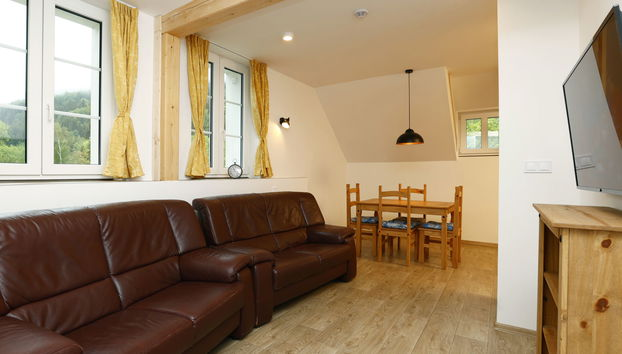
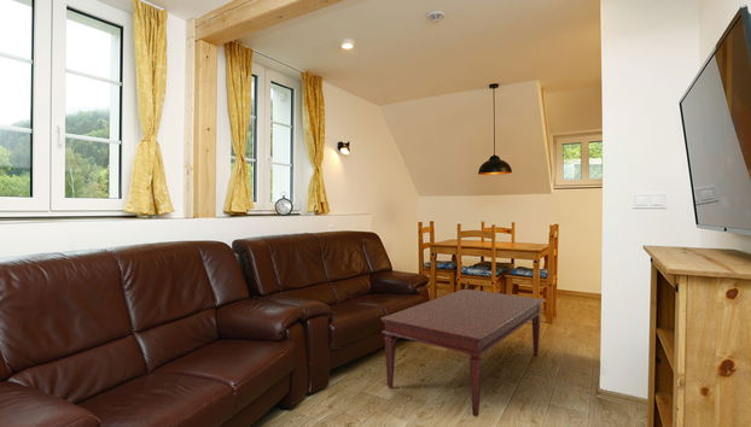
+ coffee table [379,288,545,417]
